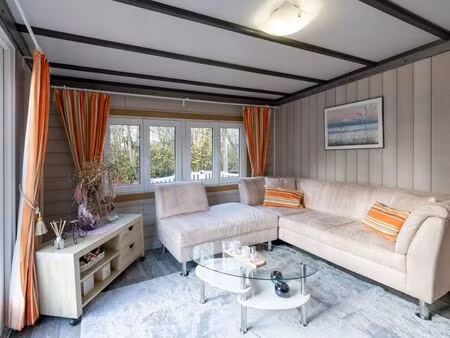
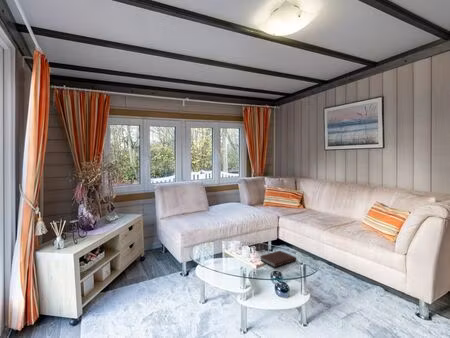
+ notebook [259,250,297,268]
